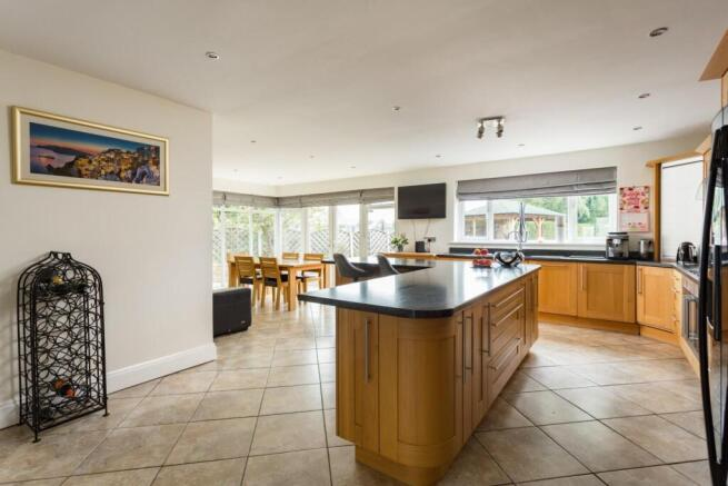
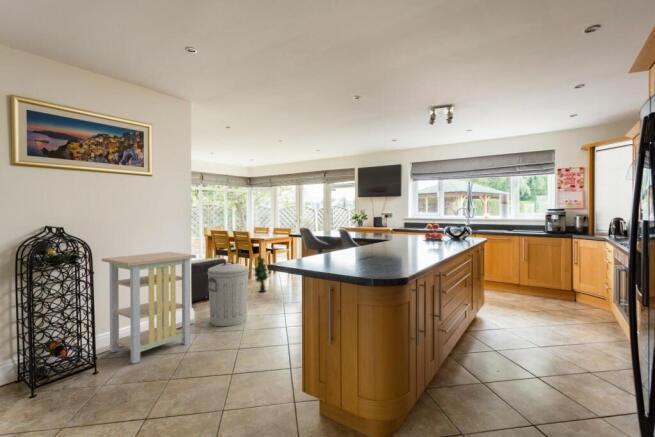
+ decorative plant [251,255,272,293]
+ shelving unit [101,251,197,364]
+ trash can [206,260,250,327]
